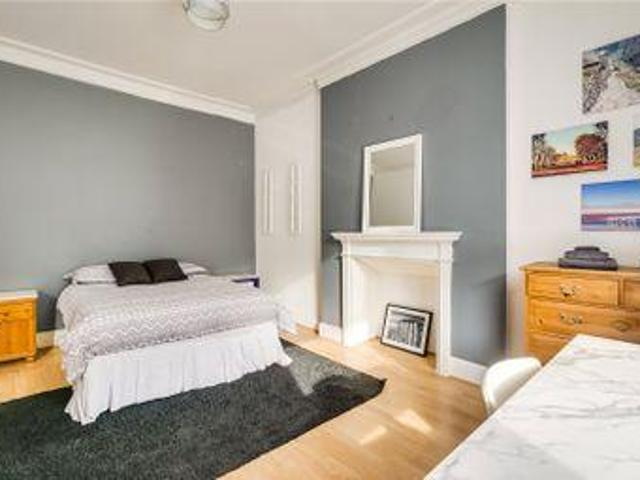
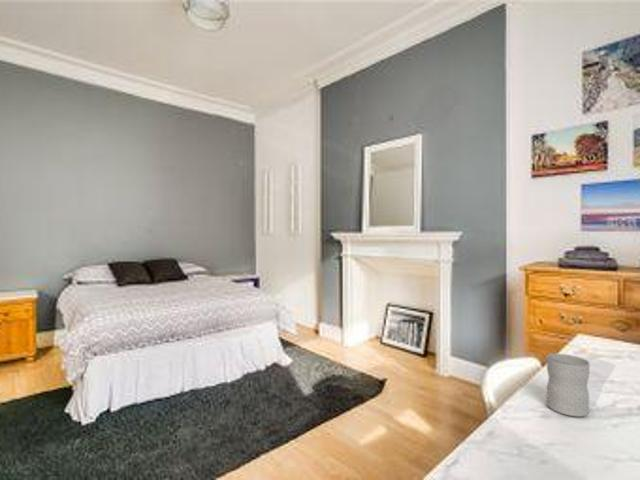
+ mug [546,353,591,418]
